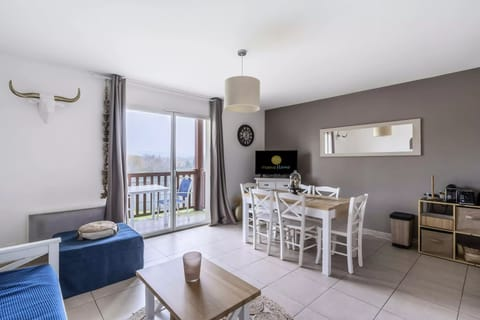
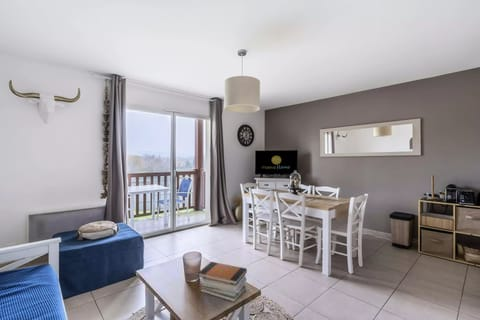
+ book stack [197,261,248,303]
